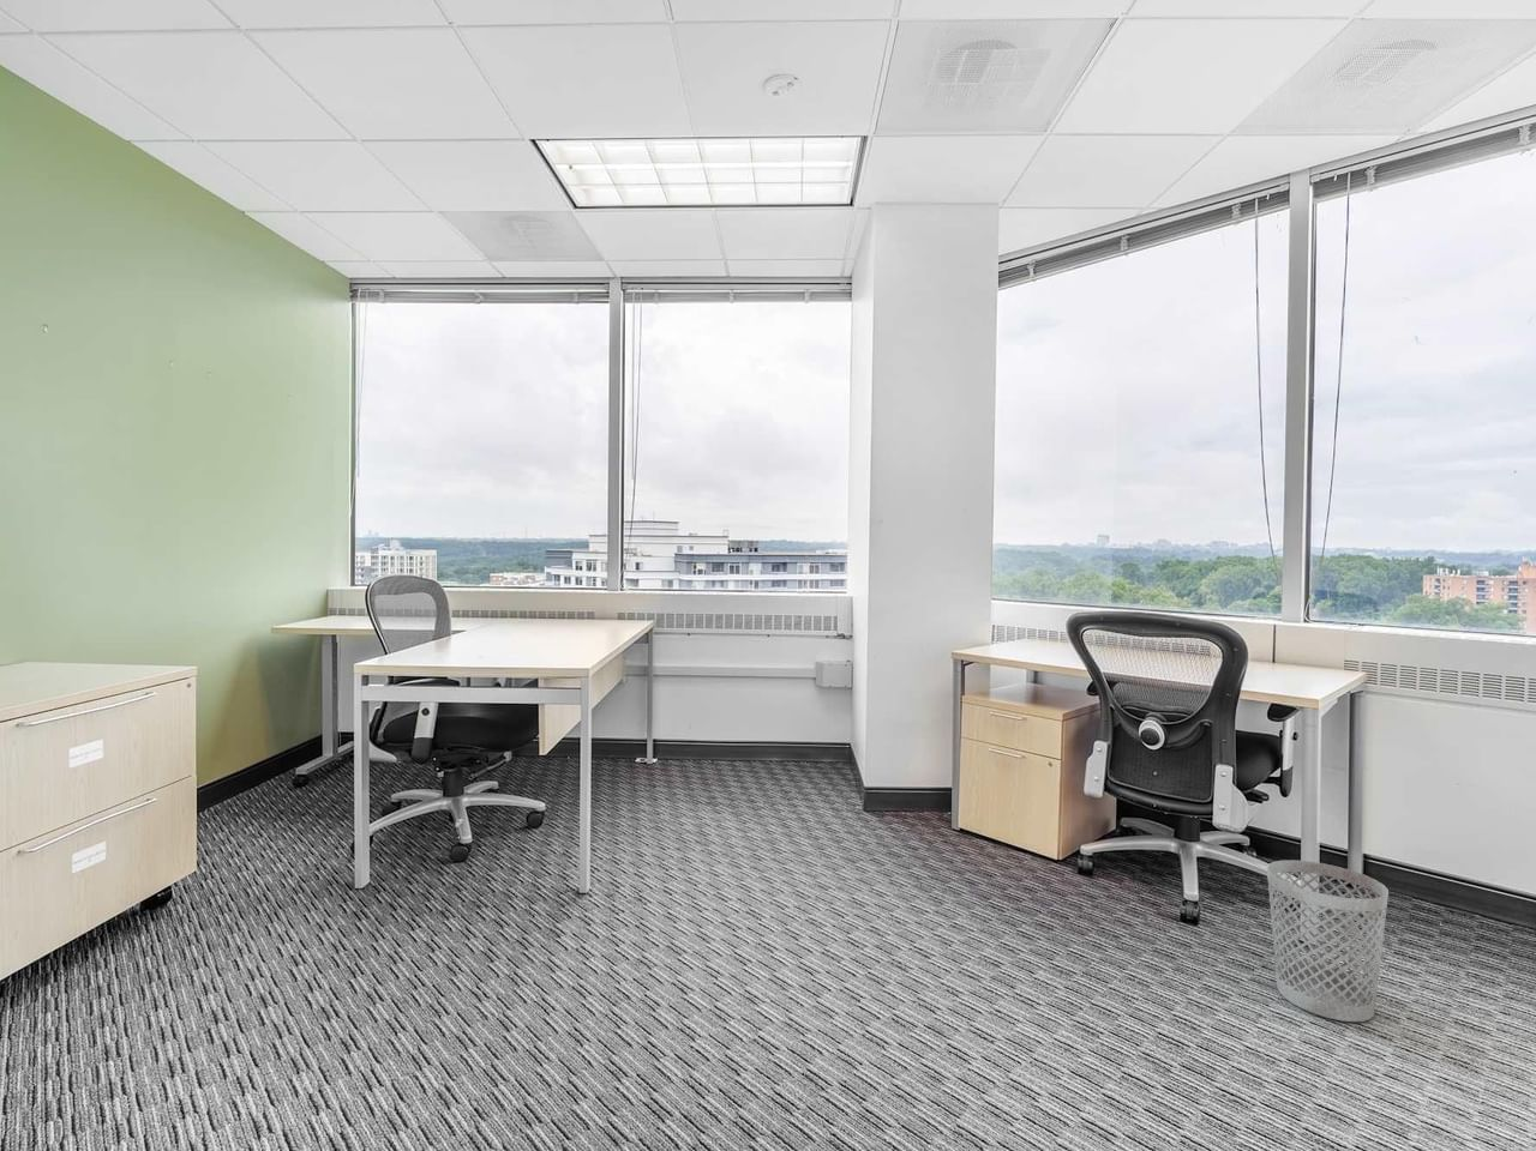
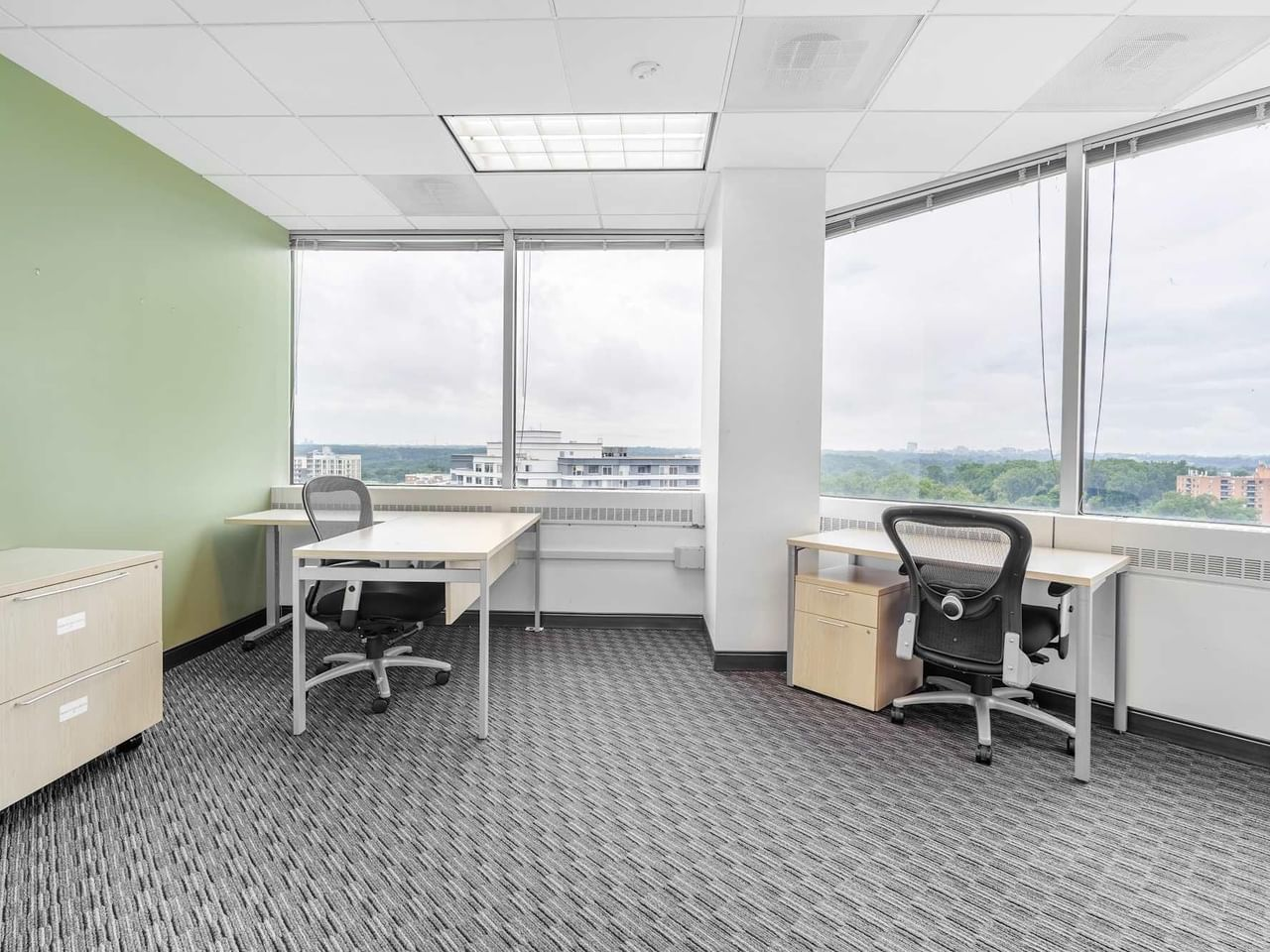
- wastebasket [1266,858,1390,1023]
